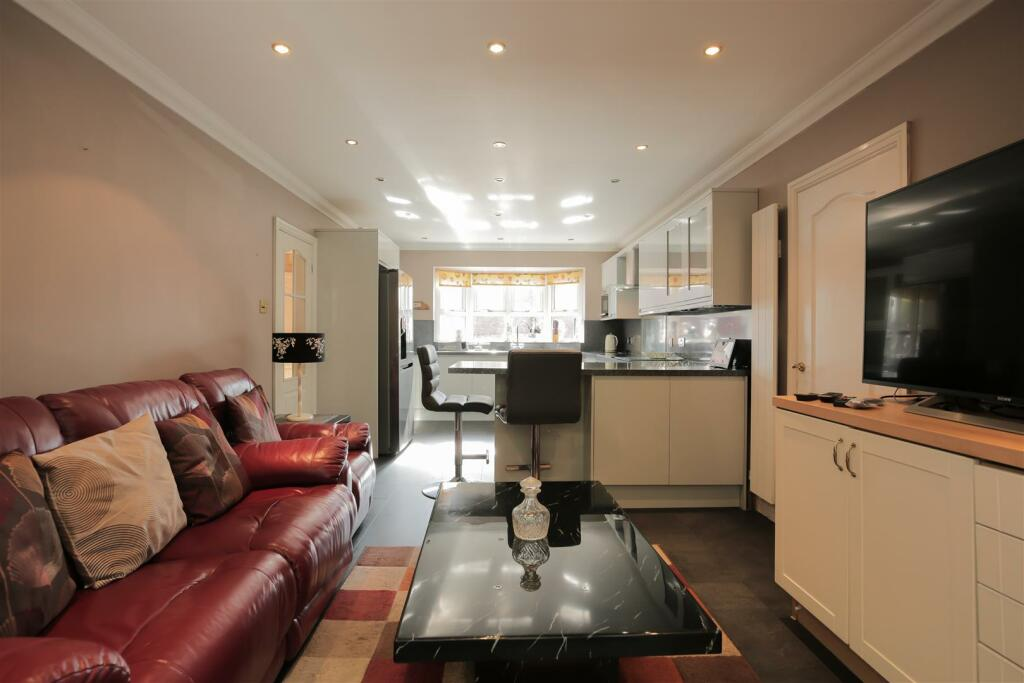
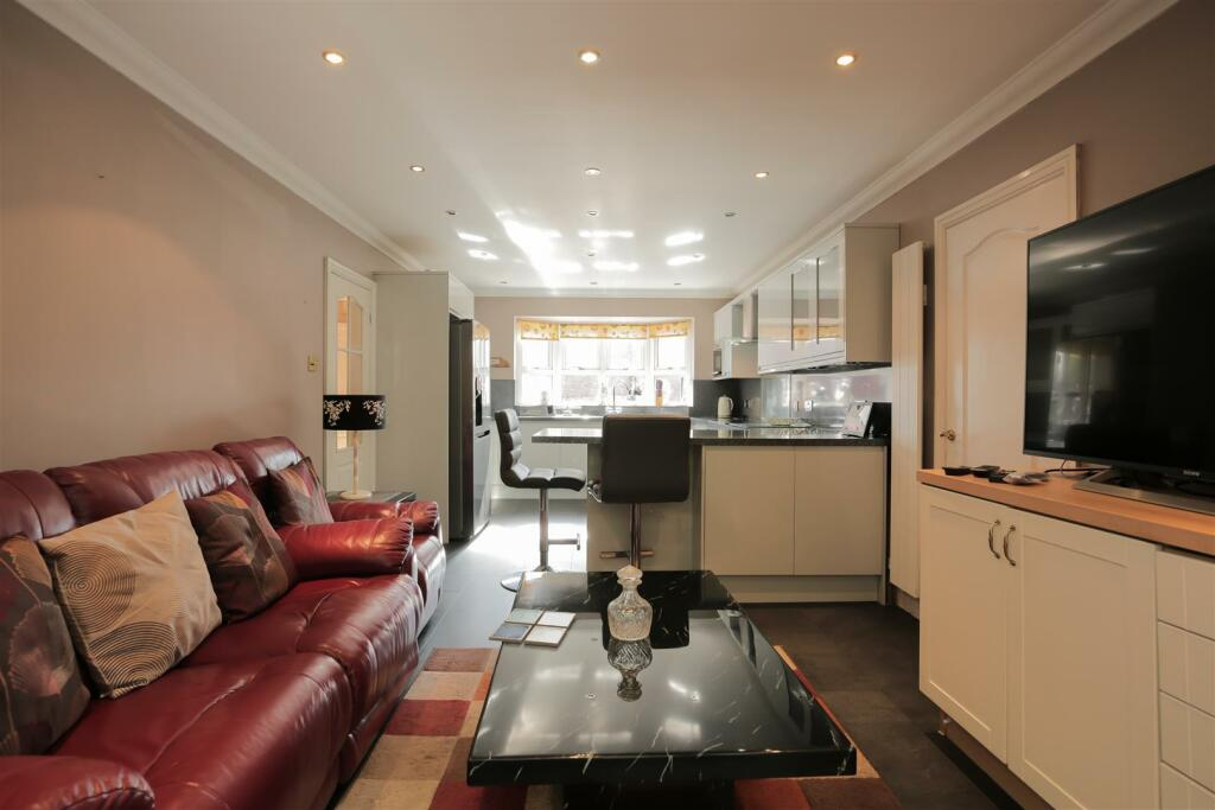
+ drink coaster [488,607,577,648]
